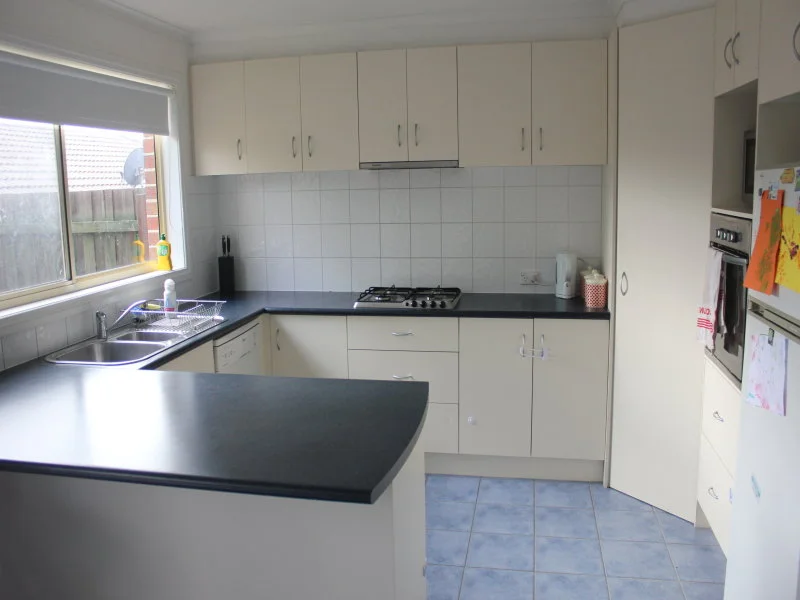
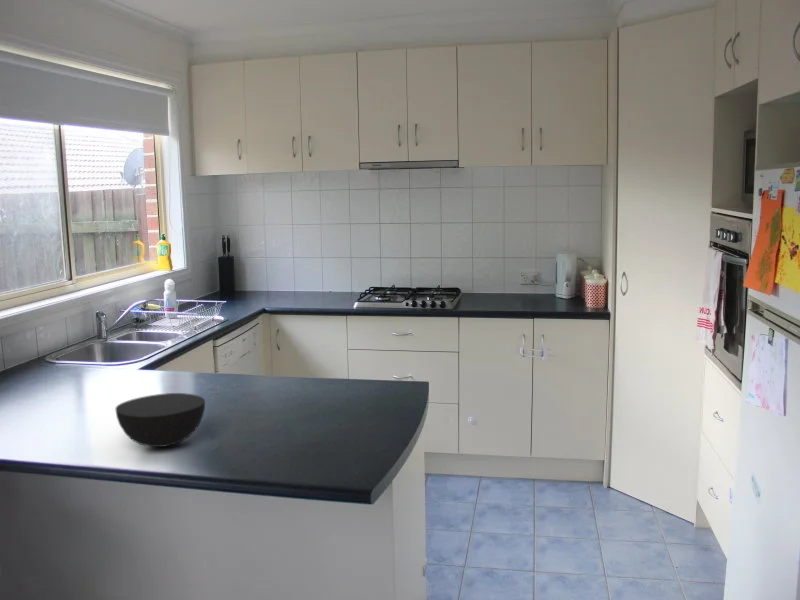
+ bowl [114,392,206,448]
